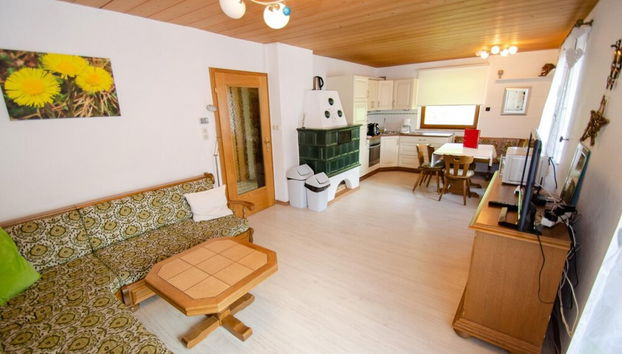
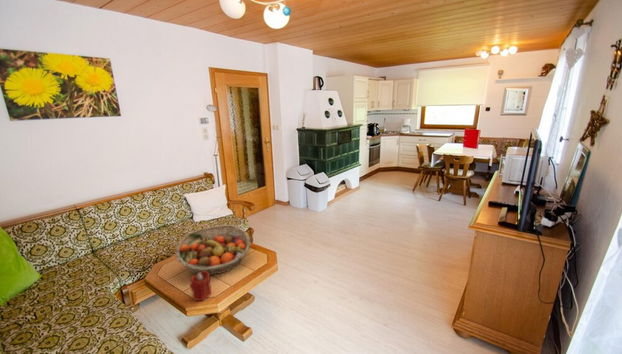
+ candle [189,271,212,302]
+ fruit basket [175,224,252,277]
